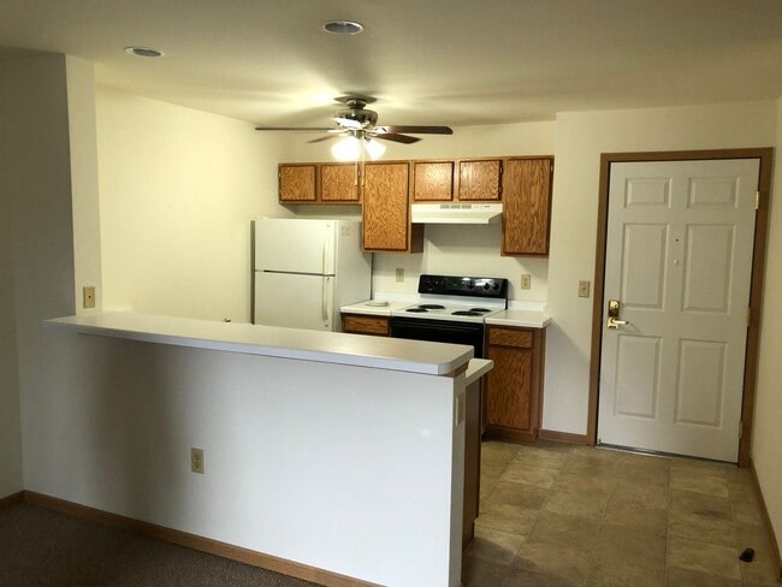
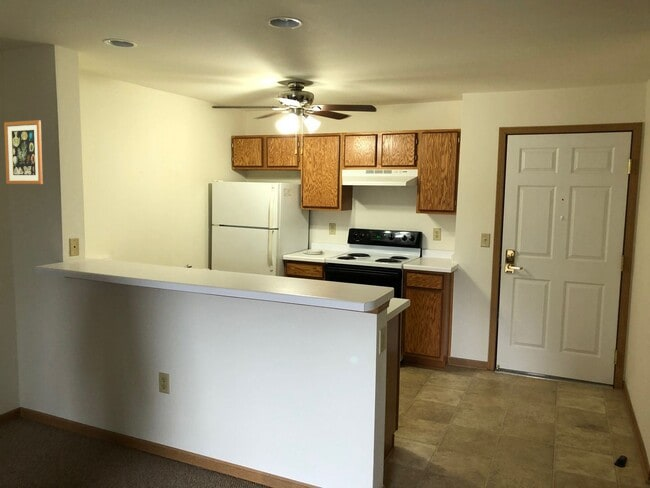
+ wall art [3,119,44,185]
